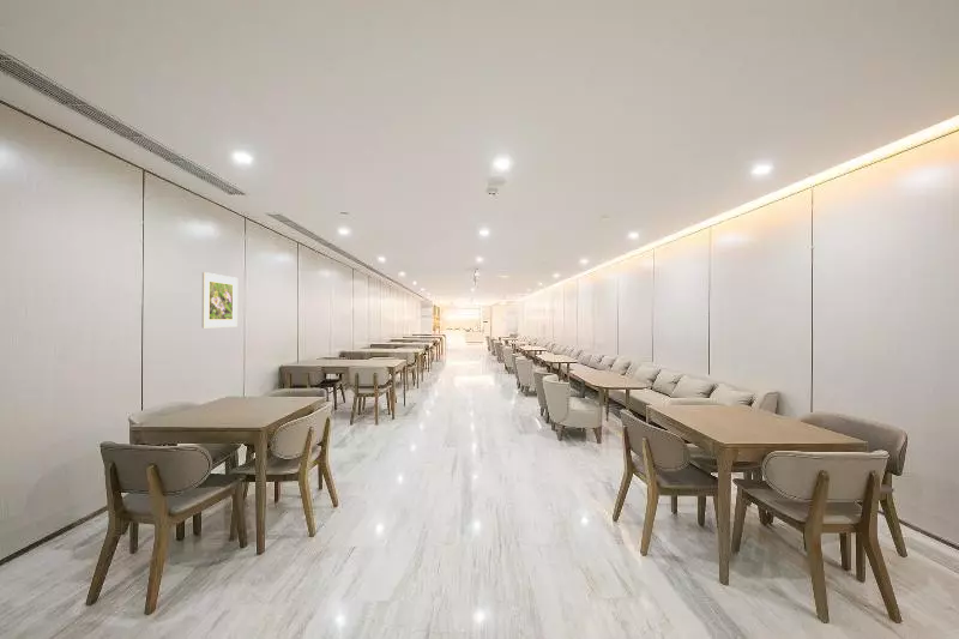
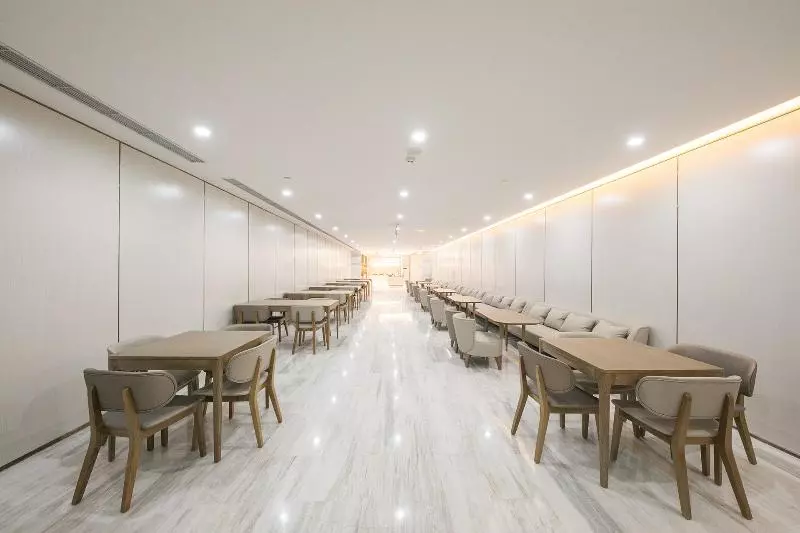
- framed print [200,271,239,330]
